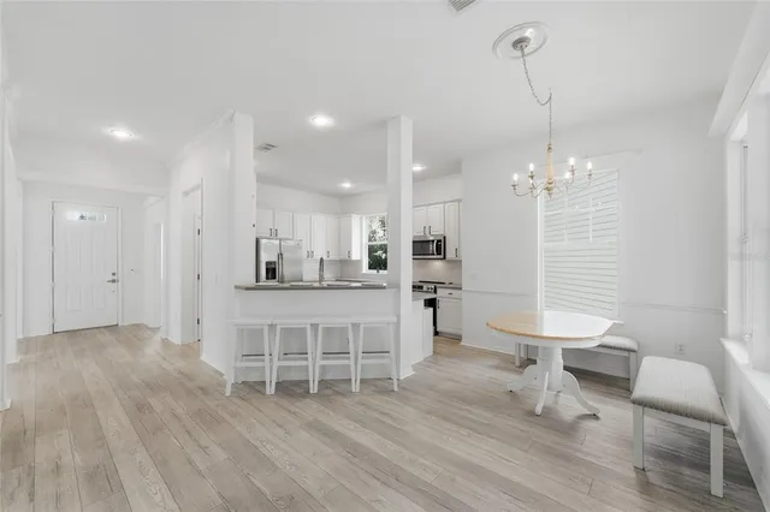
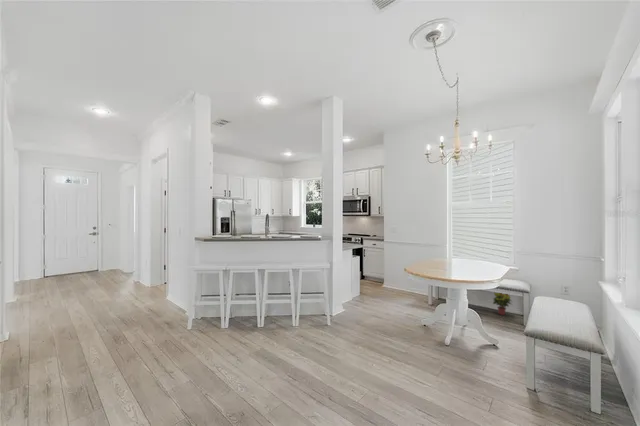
+ potted plant [491,292,513,316]
